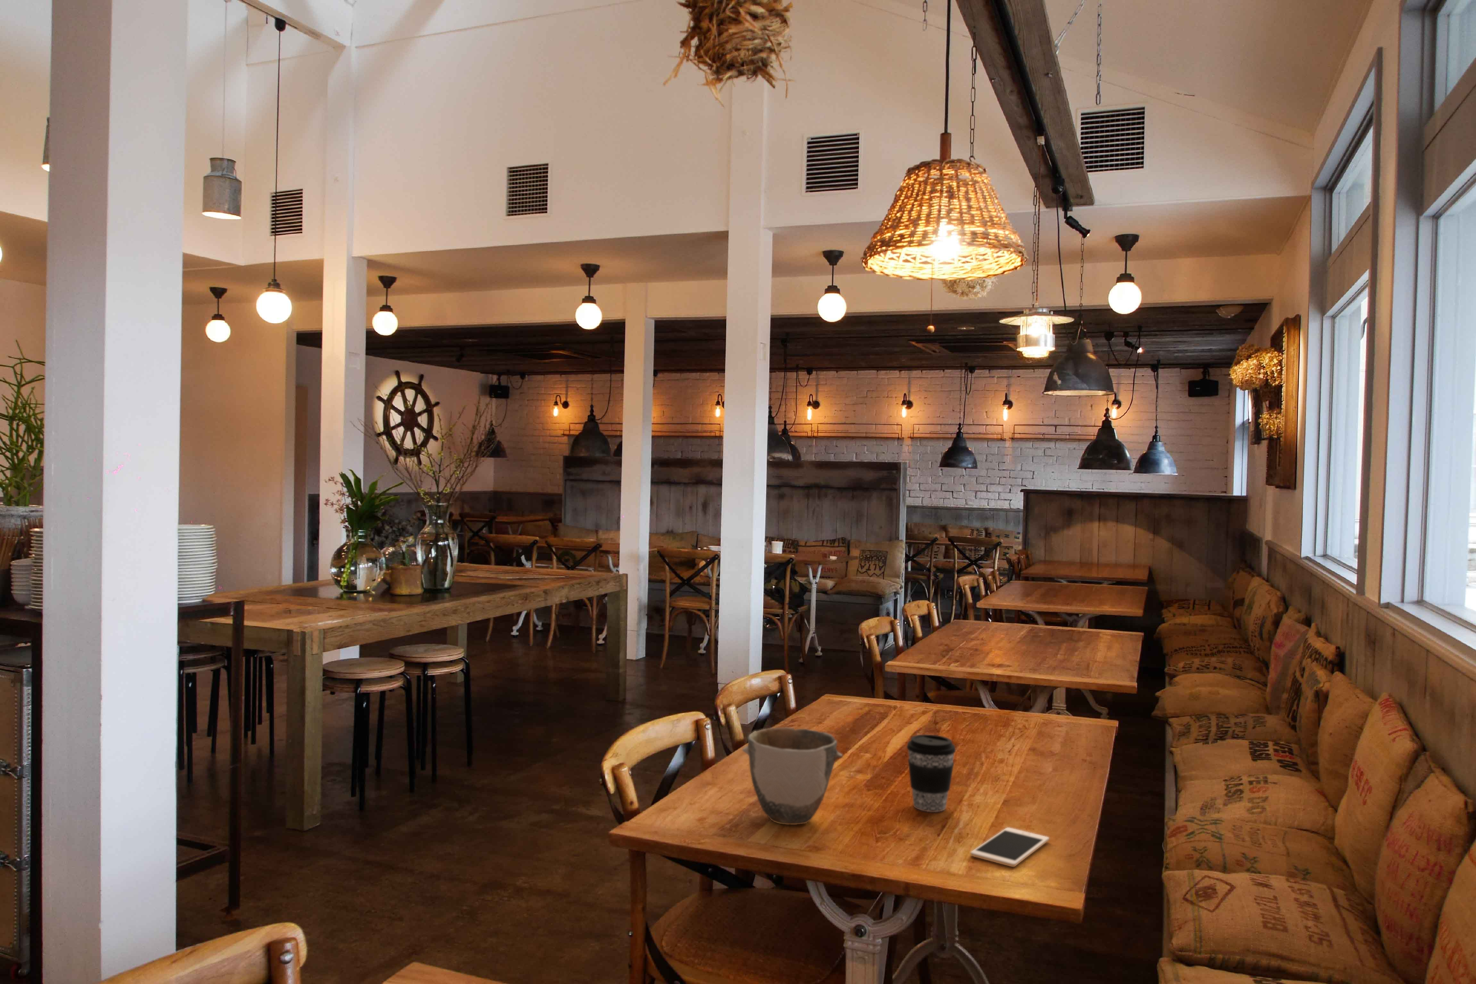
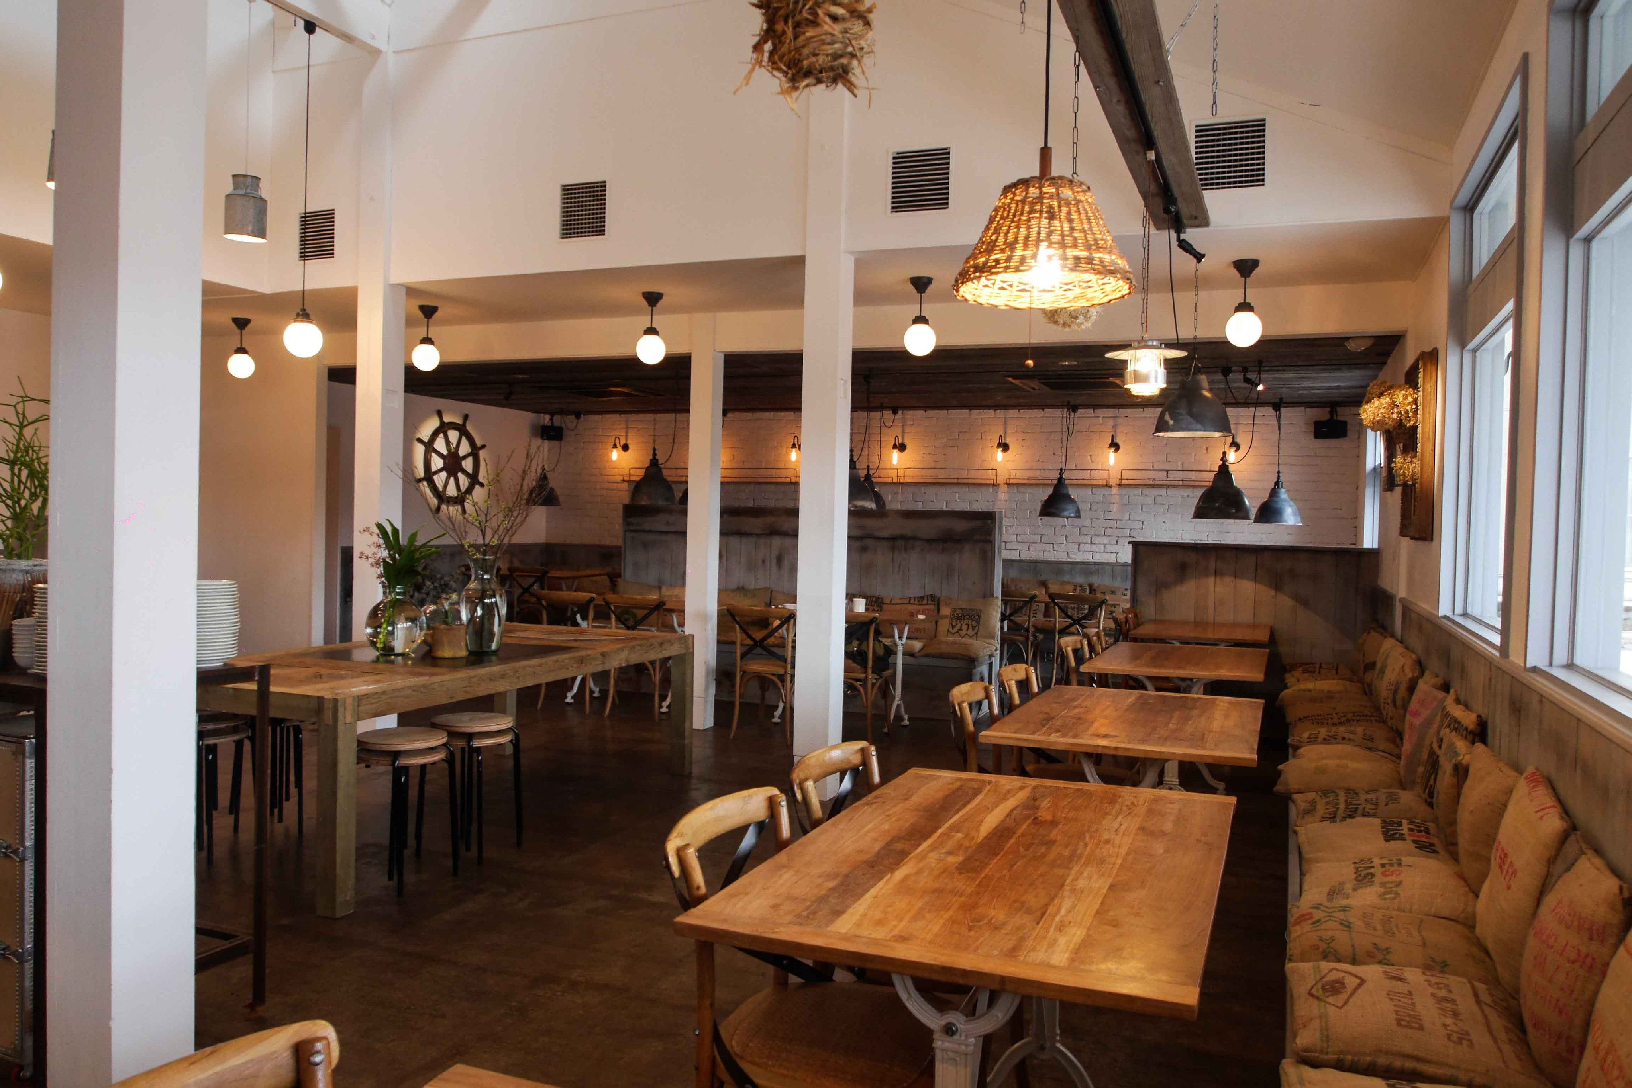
- coffee cup [906,734,957,813]
- ceramic bowl [742,727,842,825]
- cell phone [970,827,1050,868]
